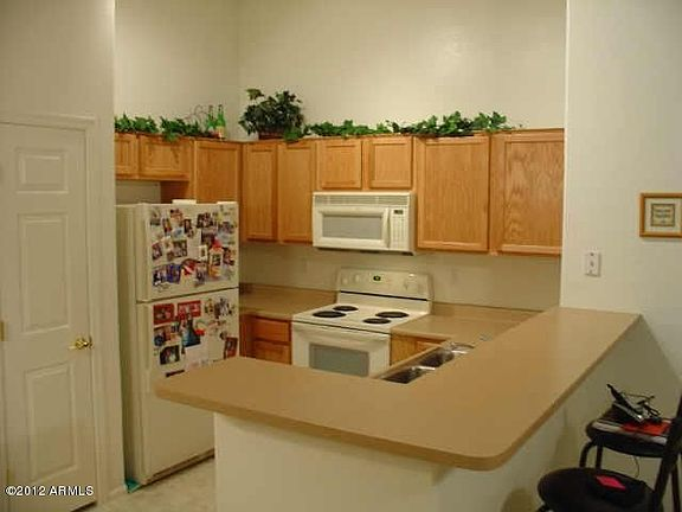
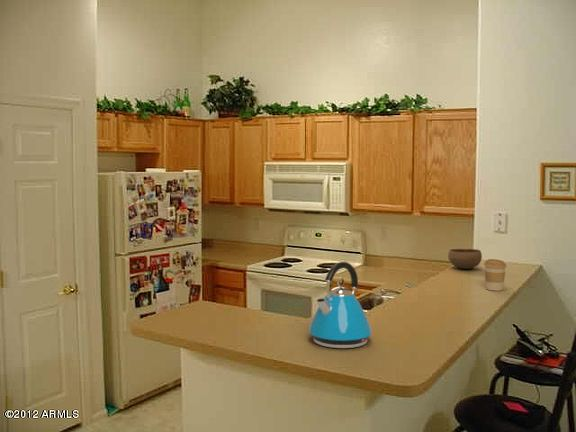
+ bowl [447,248,483,270]
+ kettle [308,261,373,349]
+ coffee cup [483,258,507,292]
